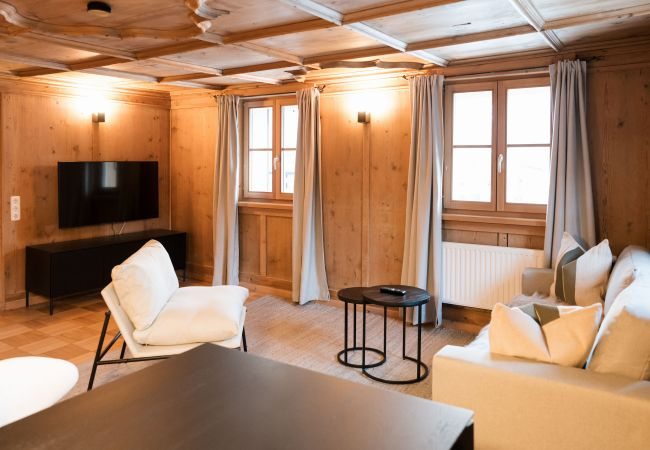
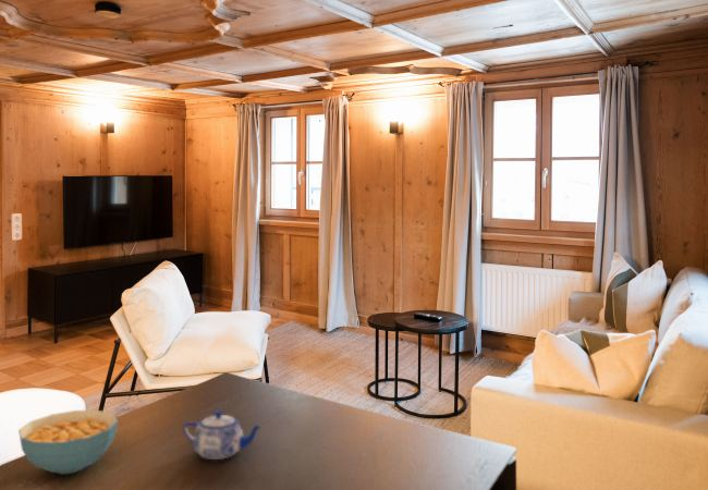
+ teapot [182,409,264,461]
+ cereal bowl [17,409,119,475]
